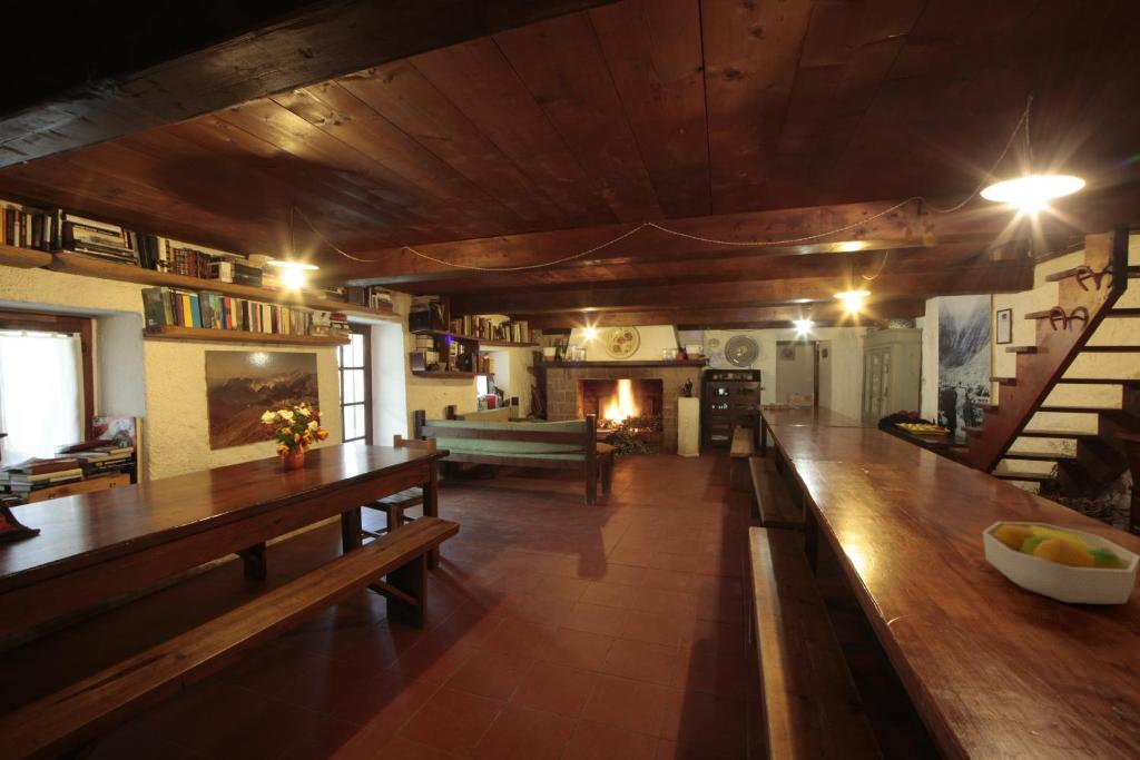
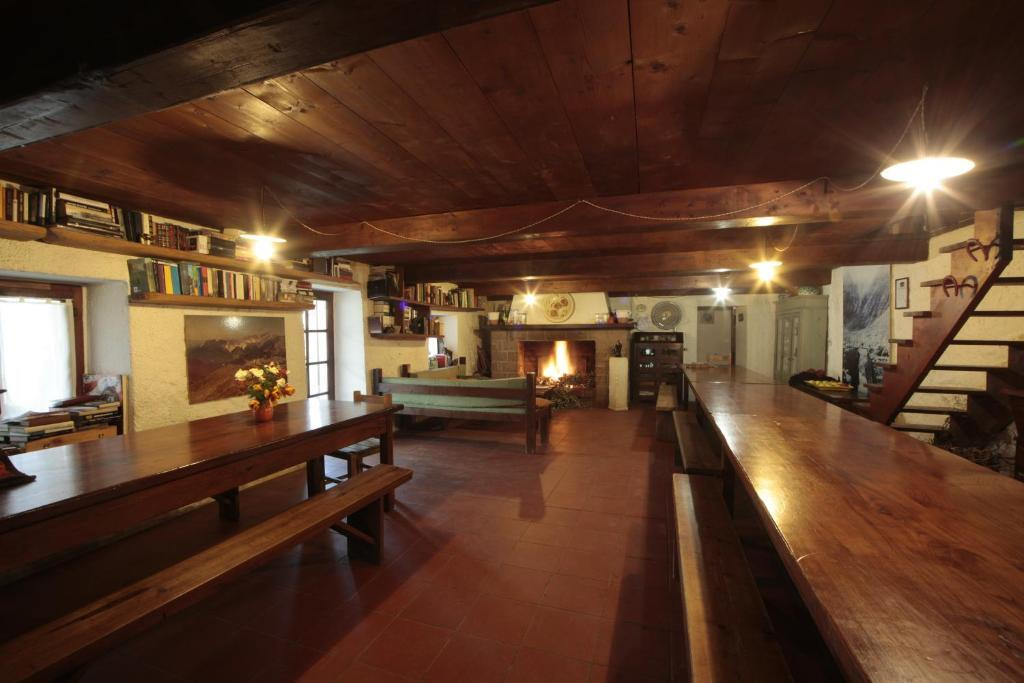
- fruit bowl [982,521,1140,605]
